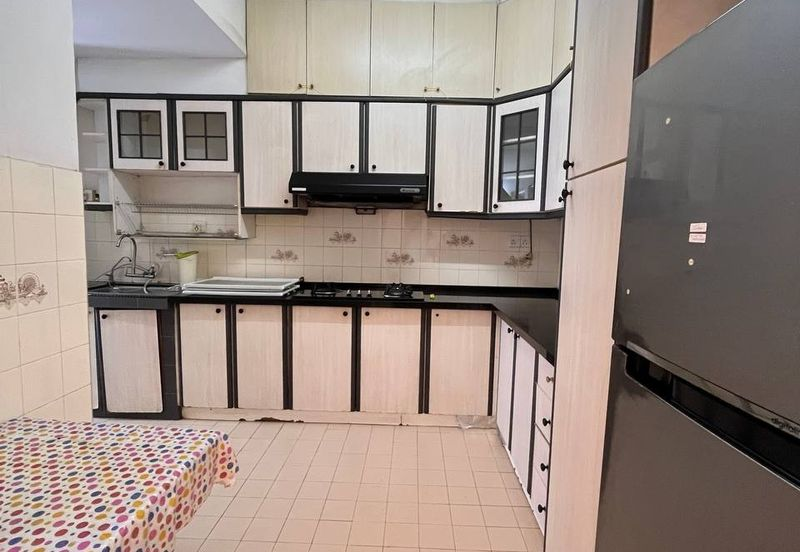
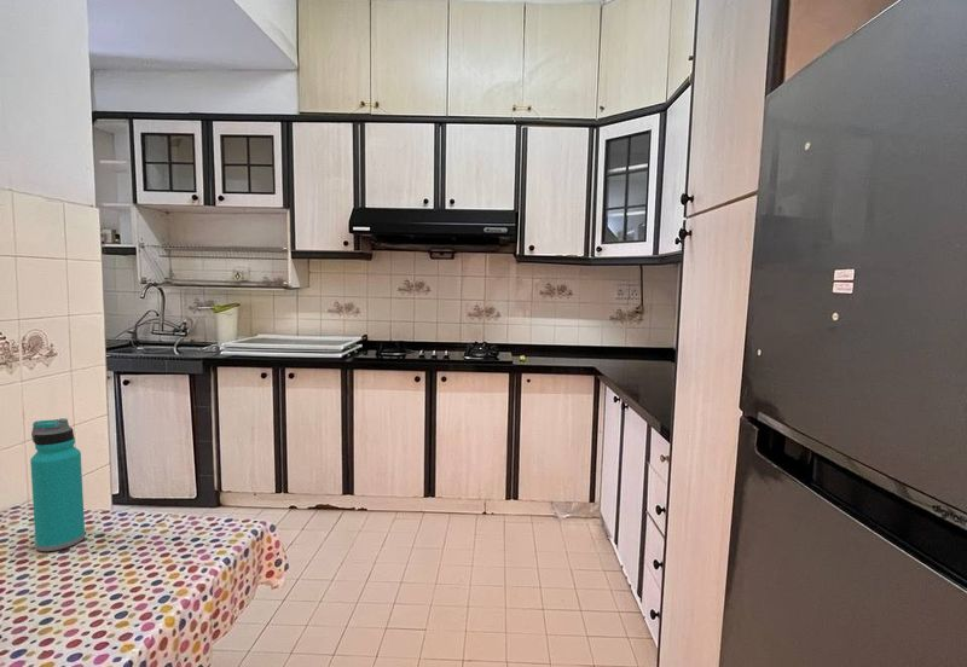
+ water bottle [29,417,86,552]
